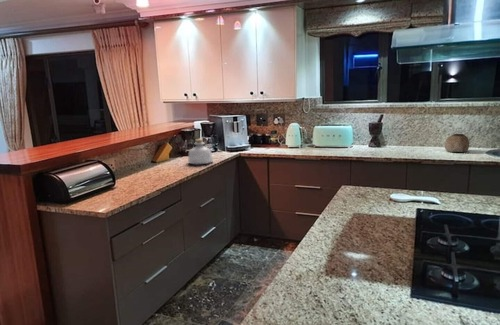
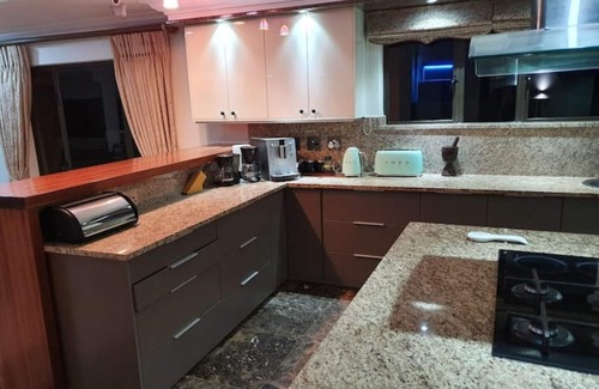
- bowl [444,133,470,153]
- bottle [187,138,214,165]
